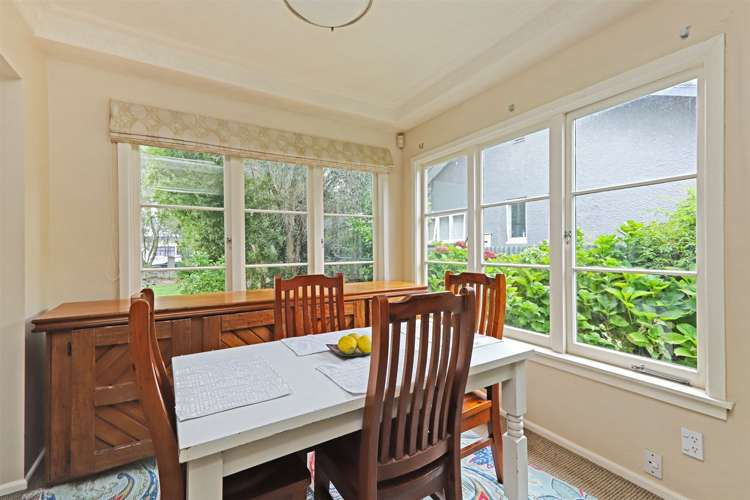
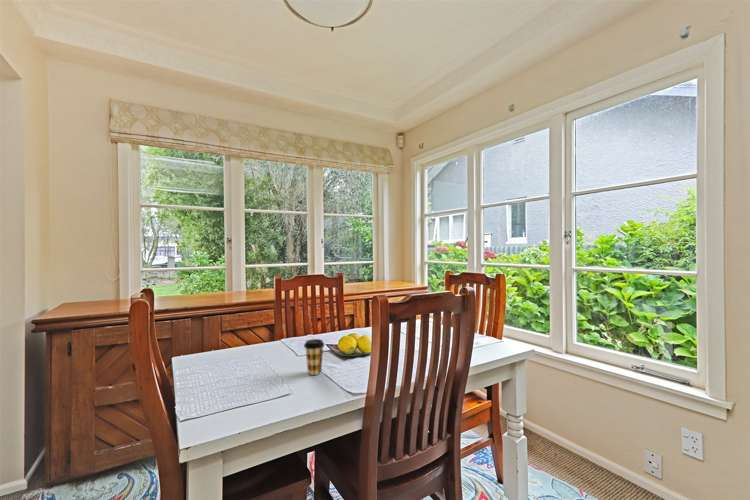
+ coffee cup [303,338,325,376]
